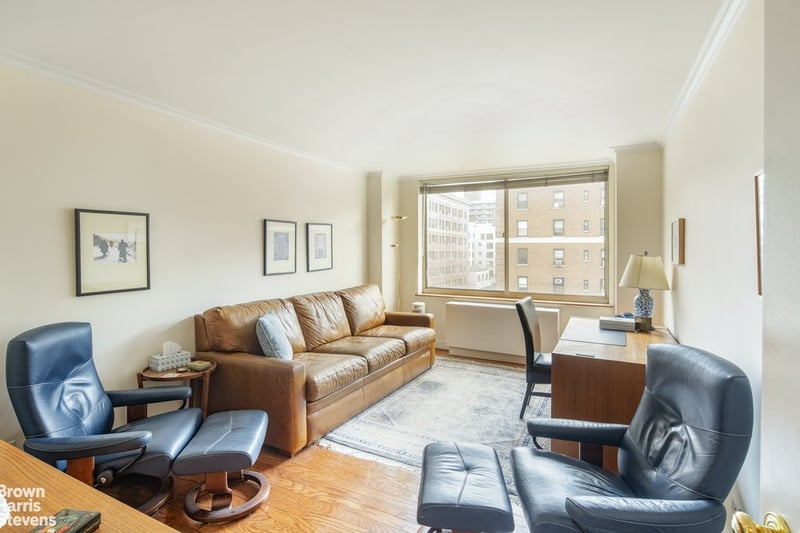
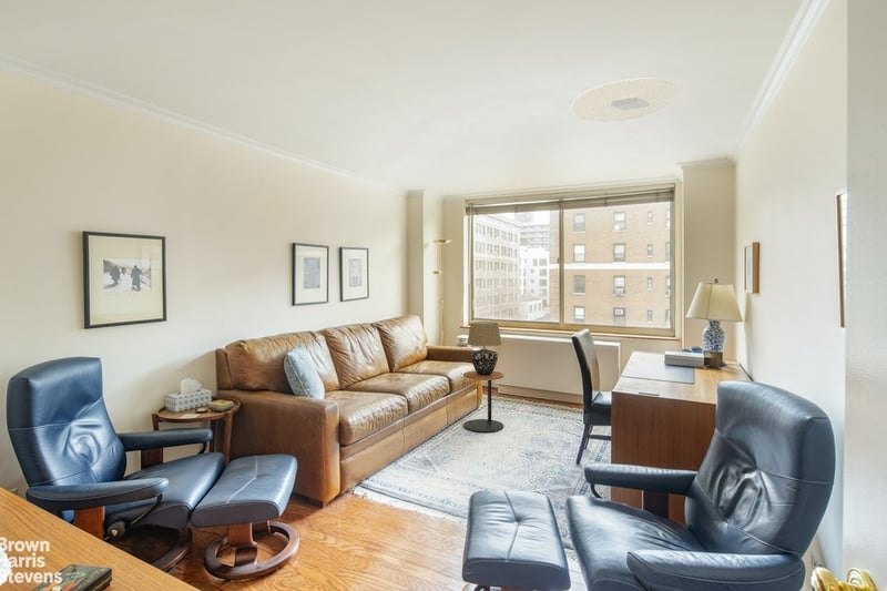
+ side table [462,370,504,434]
+ table lamp [466,322,503,376]
+ ceiling light [570,78,680,123]
